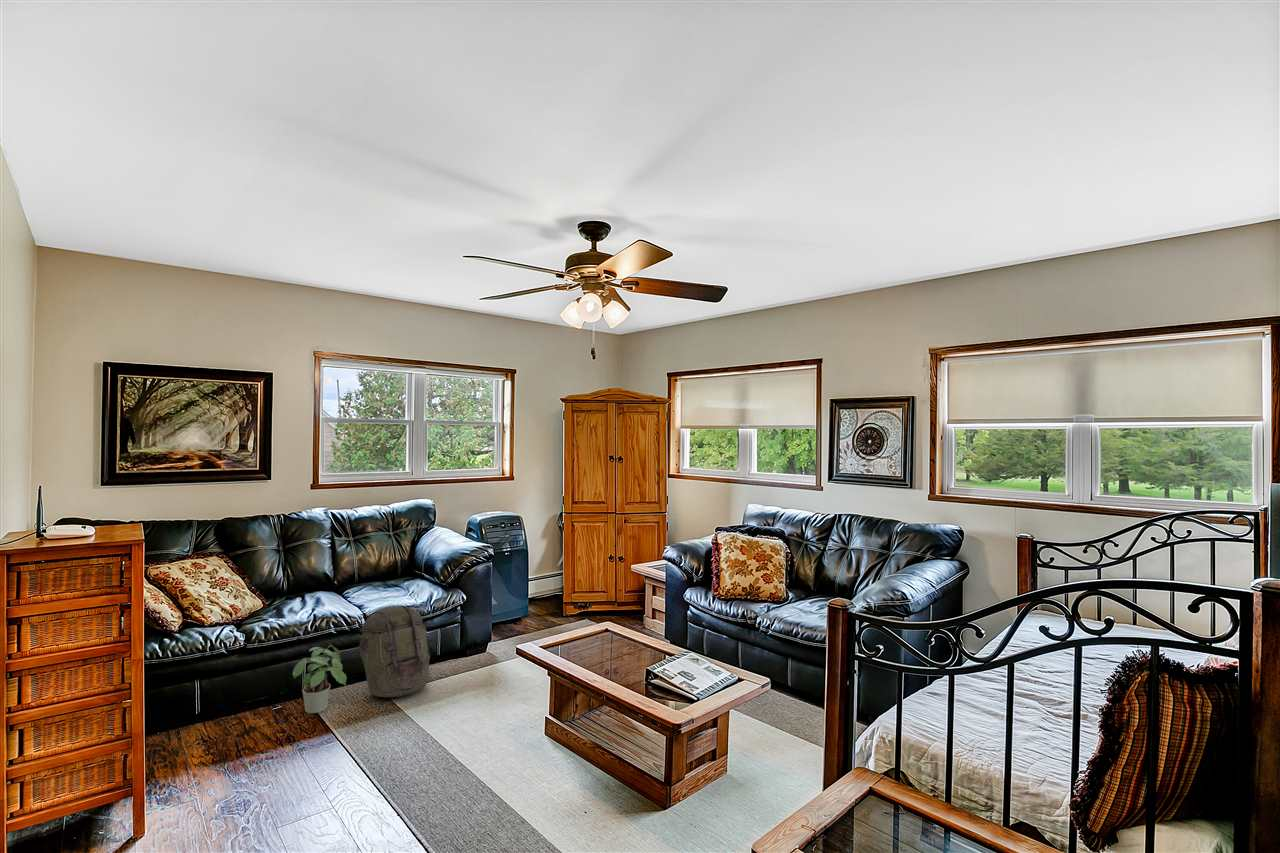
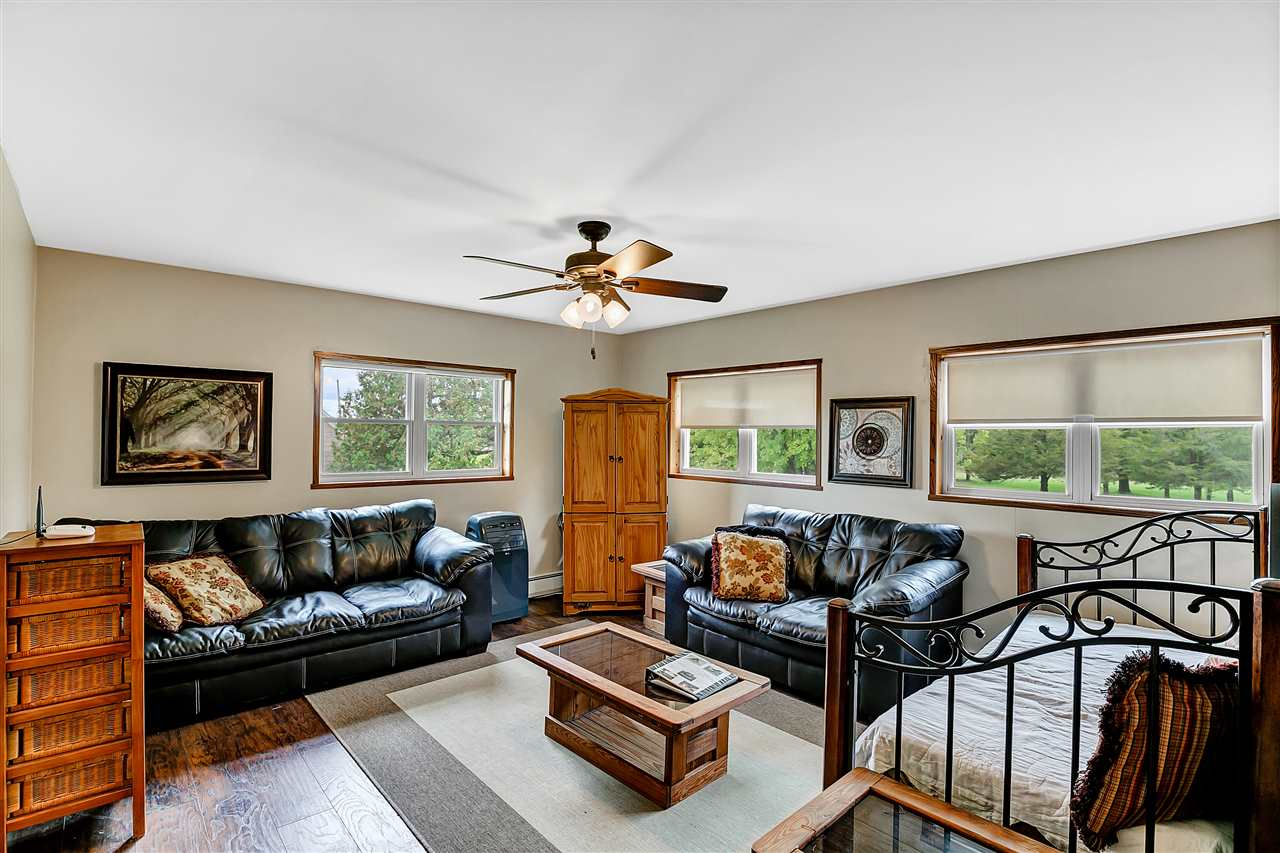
- potted plant [292,644,348,714]
- backpack [358,605,431,698]
